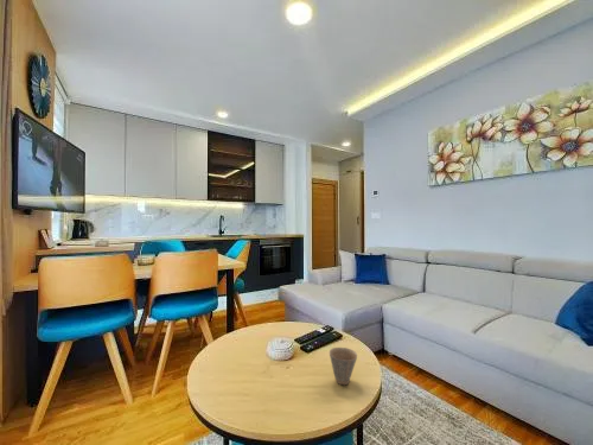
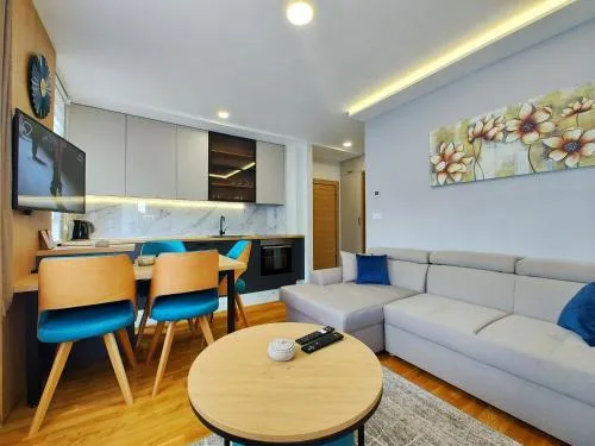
- cup [329,347,358,386]
